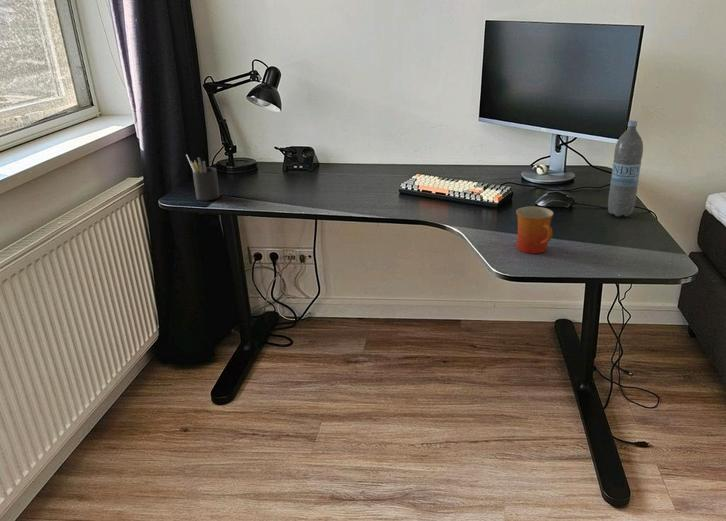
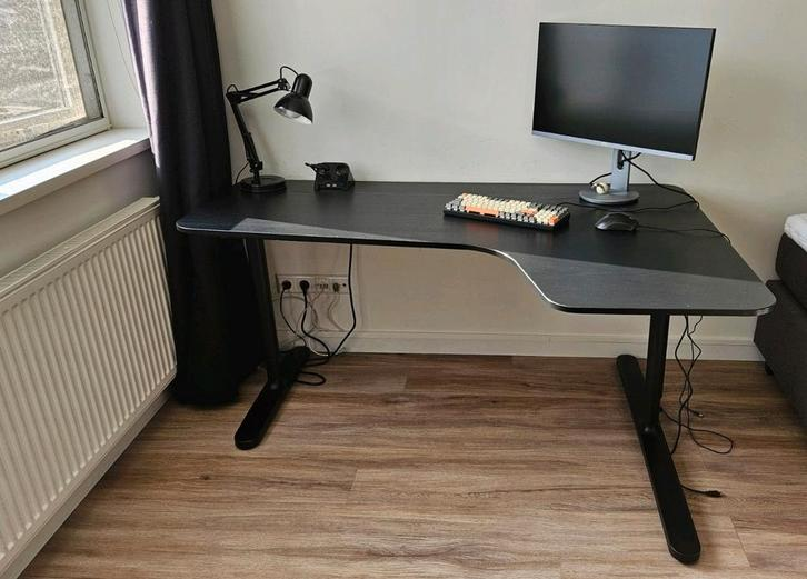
- water bottle [607,120,644,217]
- pen holder [185,154,221,202]
- mug [515,205,555,255]
